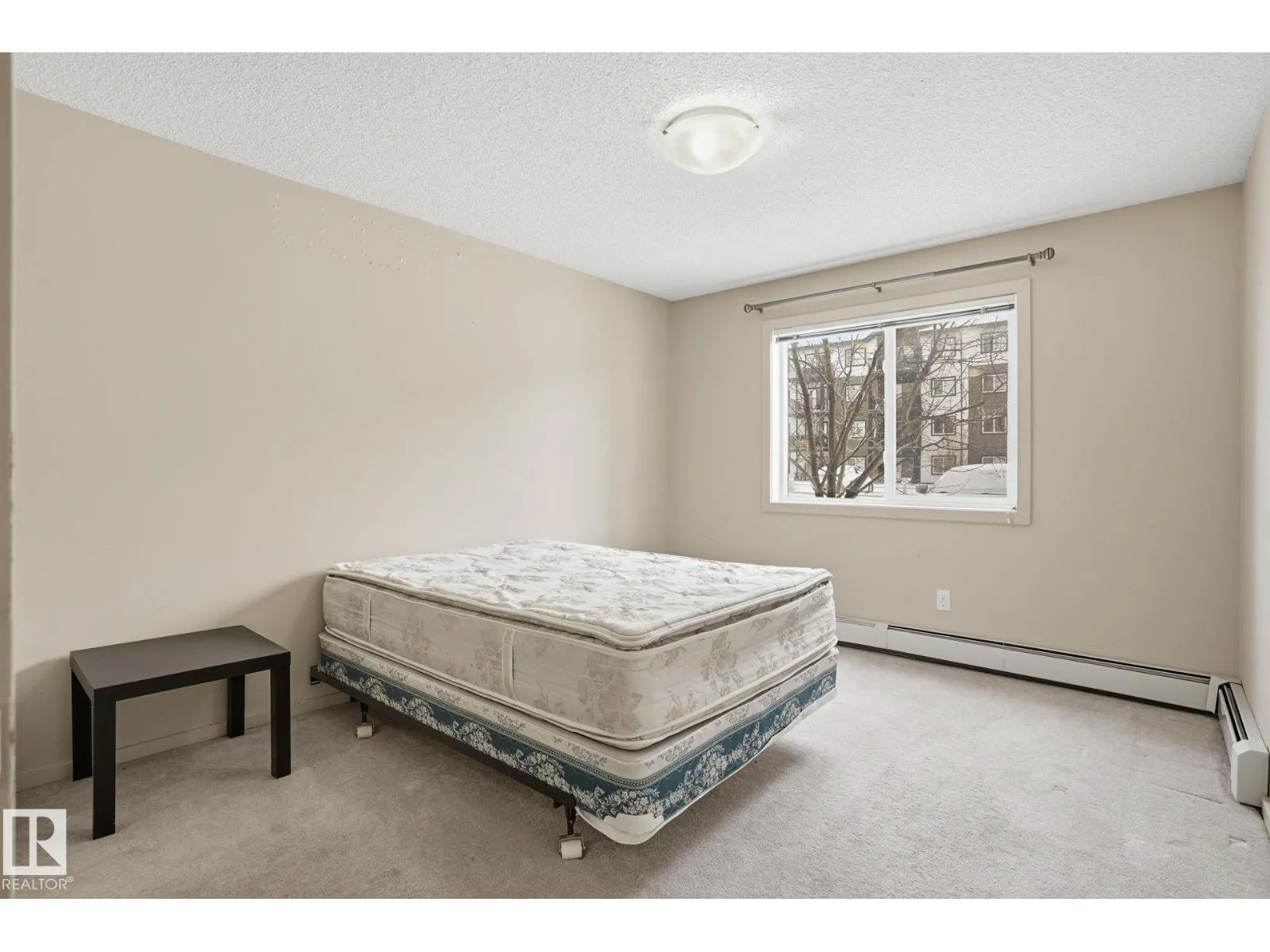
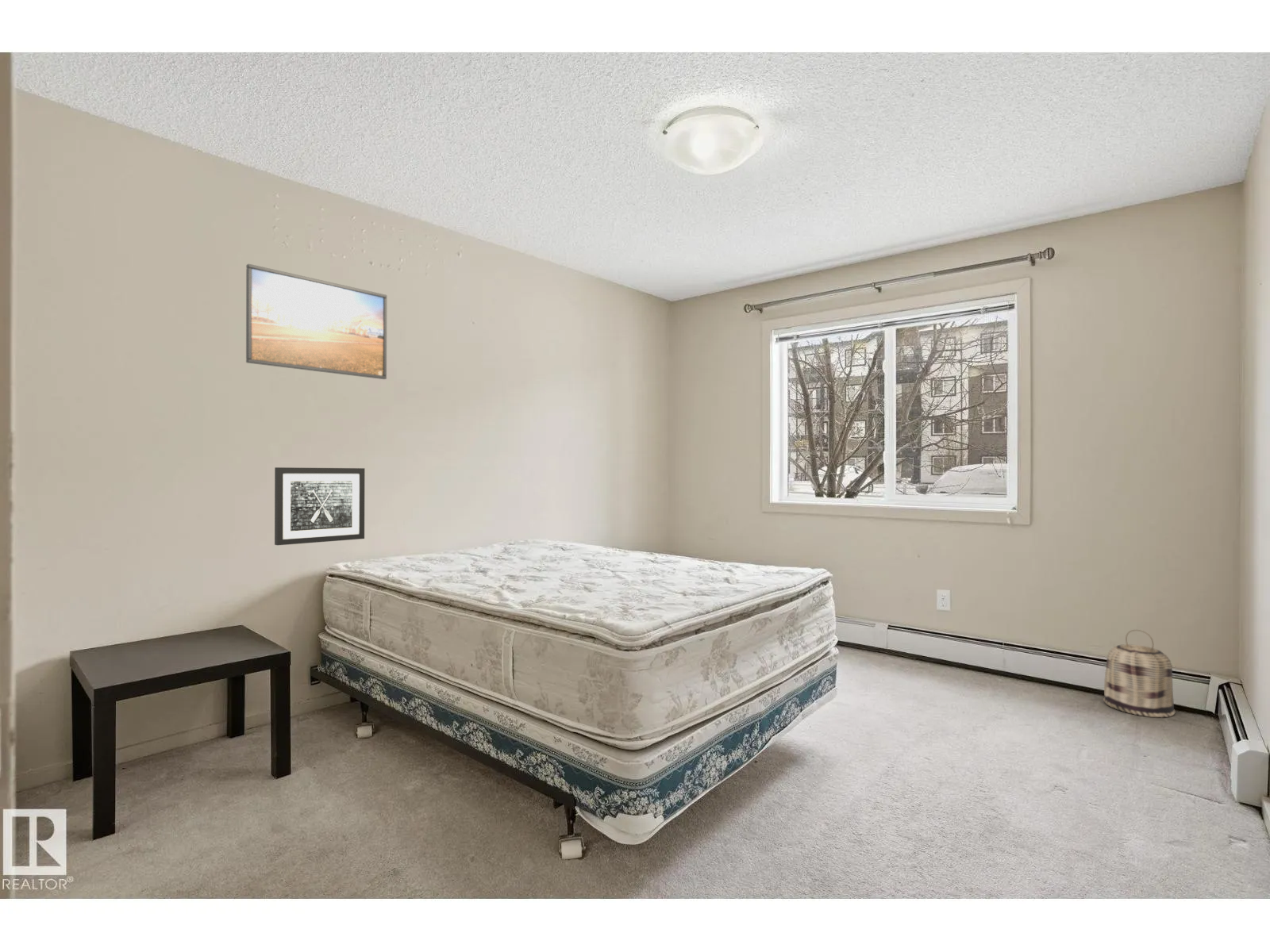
+ wall art [274,466,366,546]
+ basket [1103,629,1176,718]
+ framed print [245,263,387,380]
